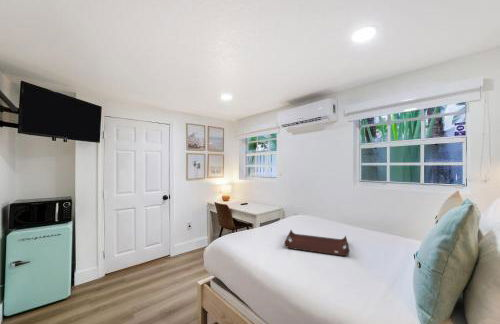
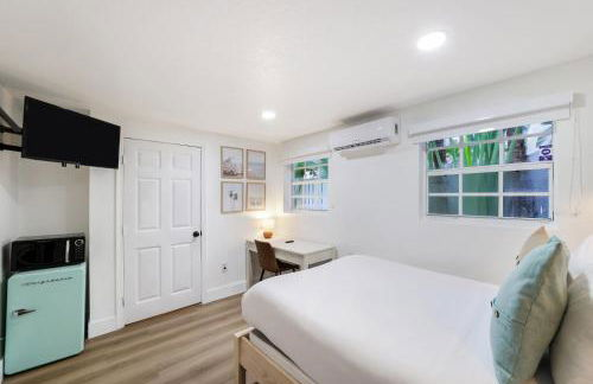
- serving tray [283,229,351,257]
